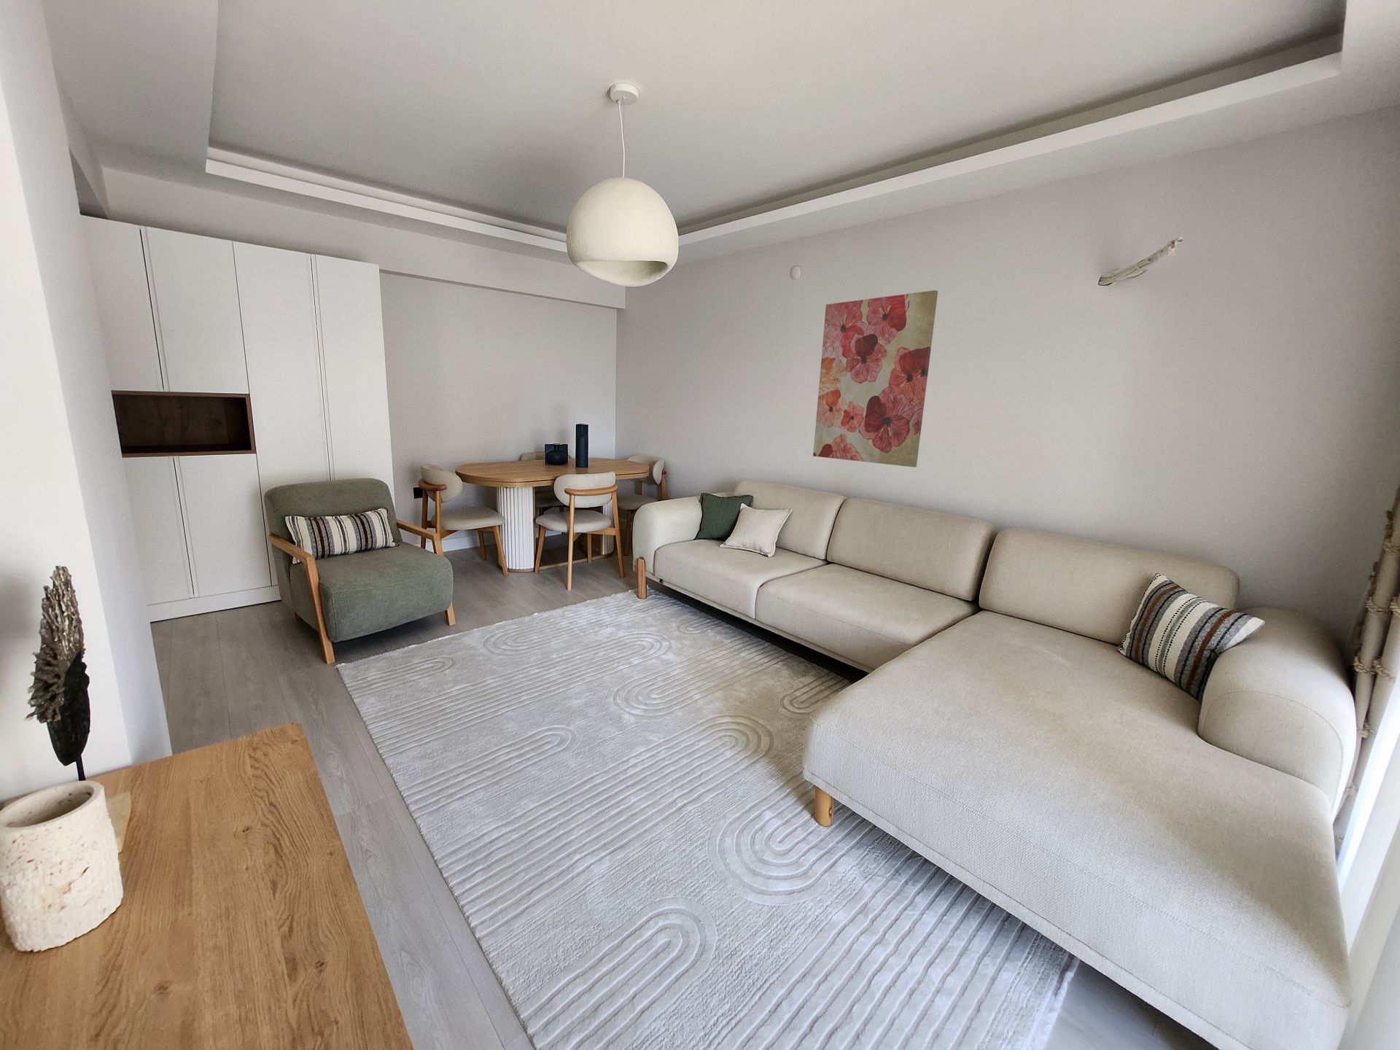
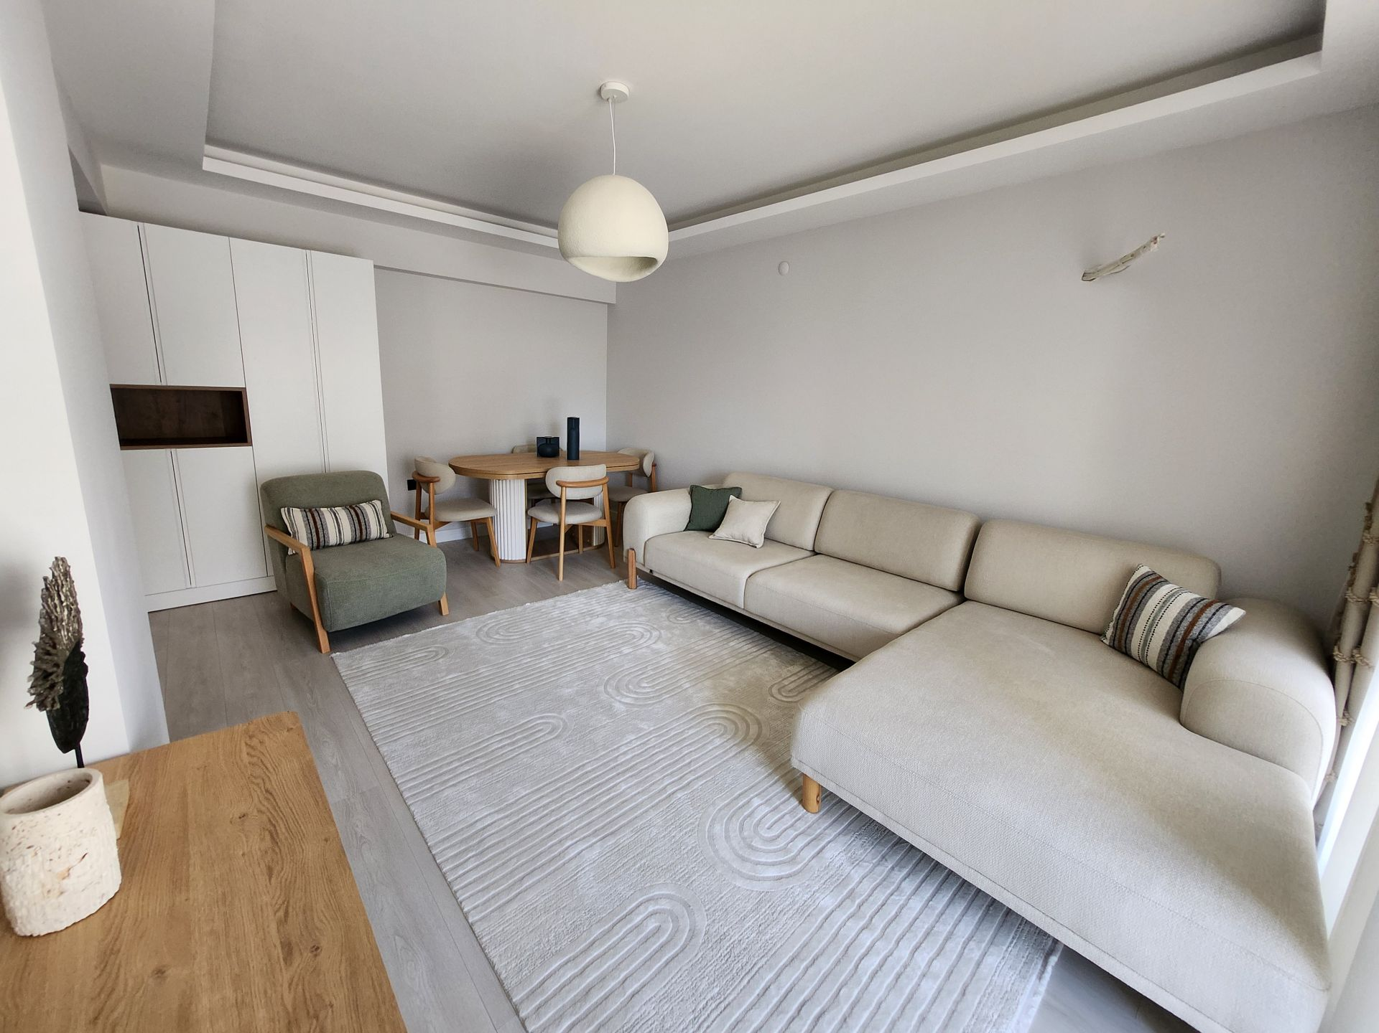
- wall art [812,289,938,468]
